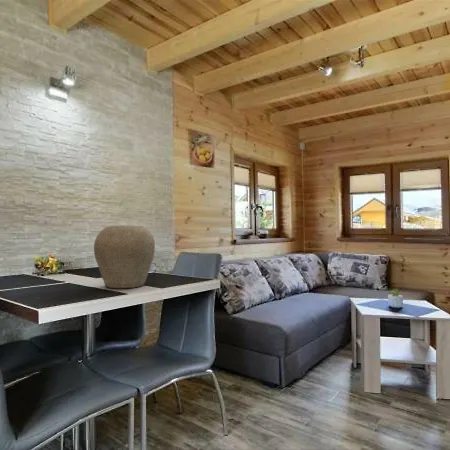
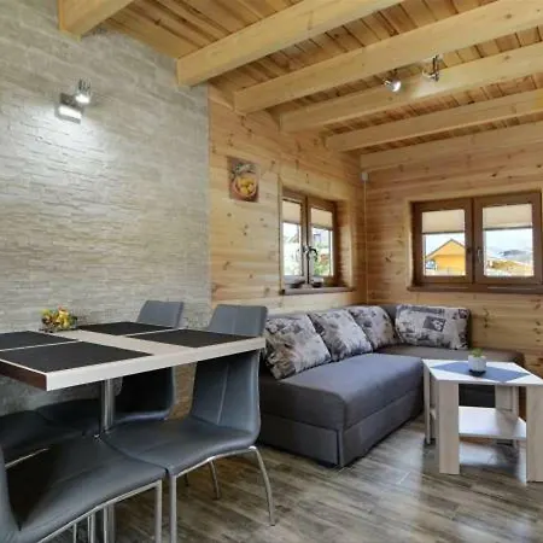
- vase [93,225,156,289]
